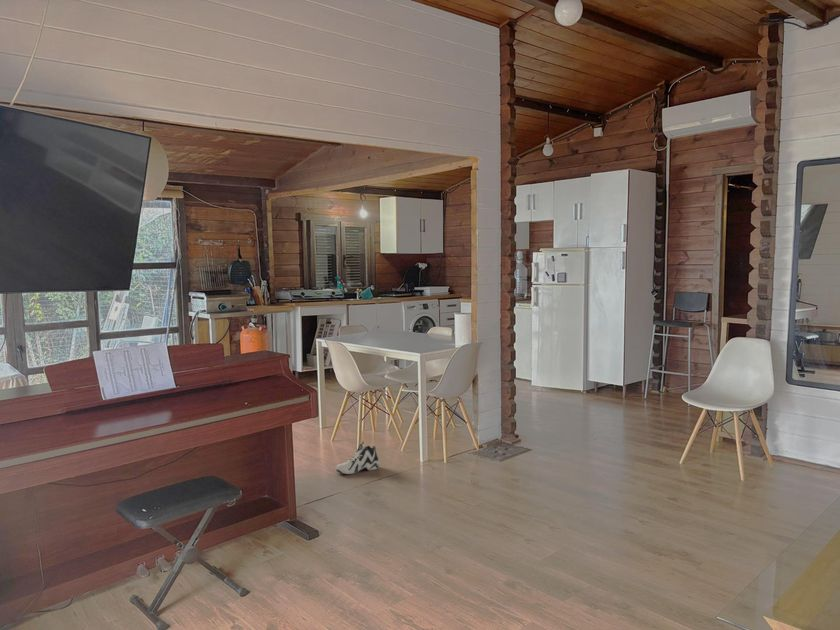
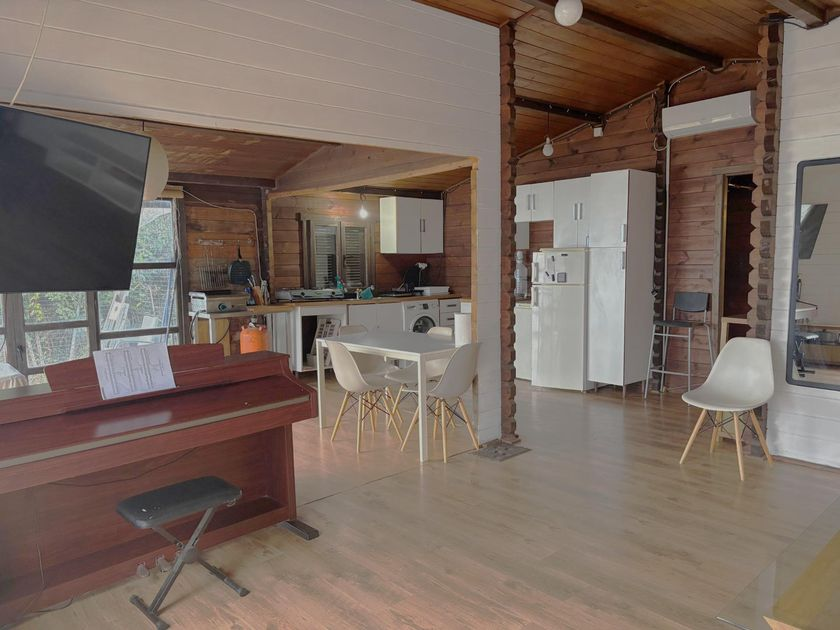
- sneaker [334,440,380,475]
